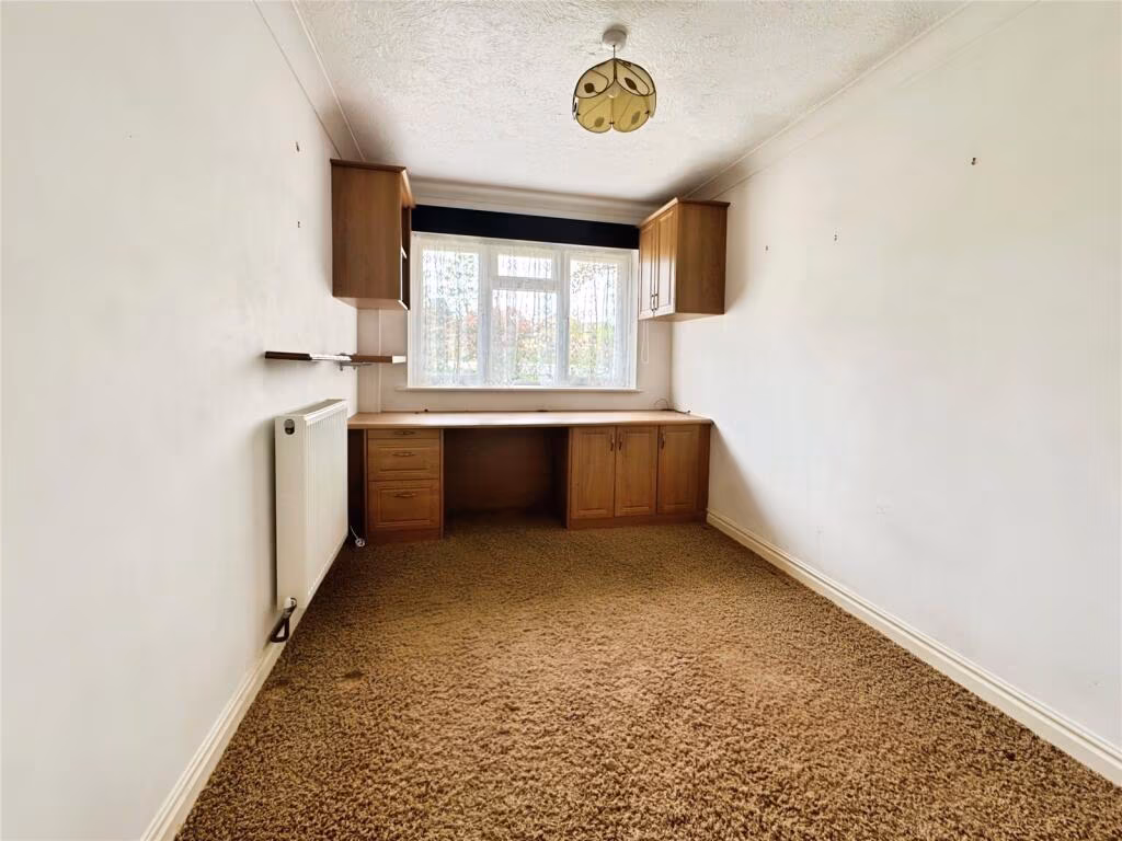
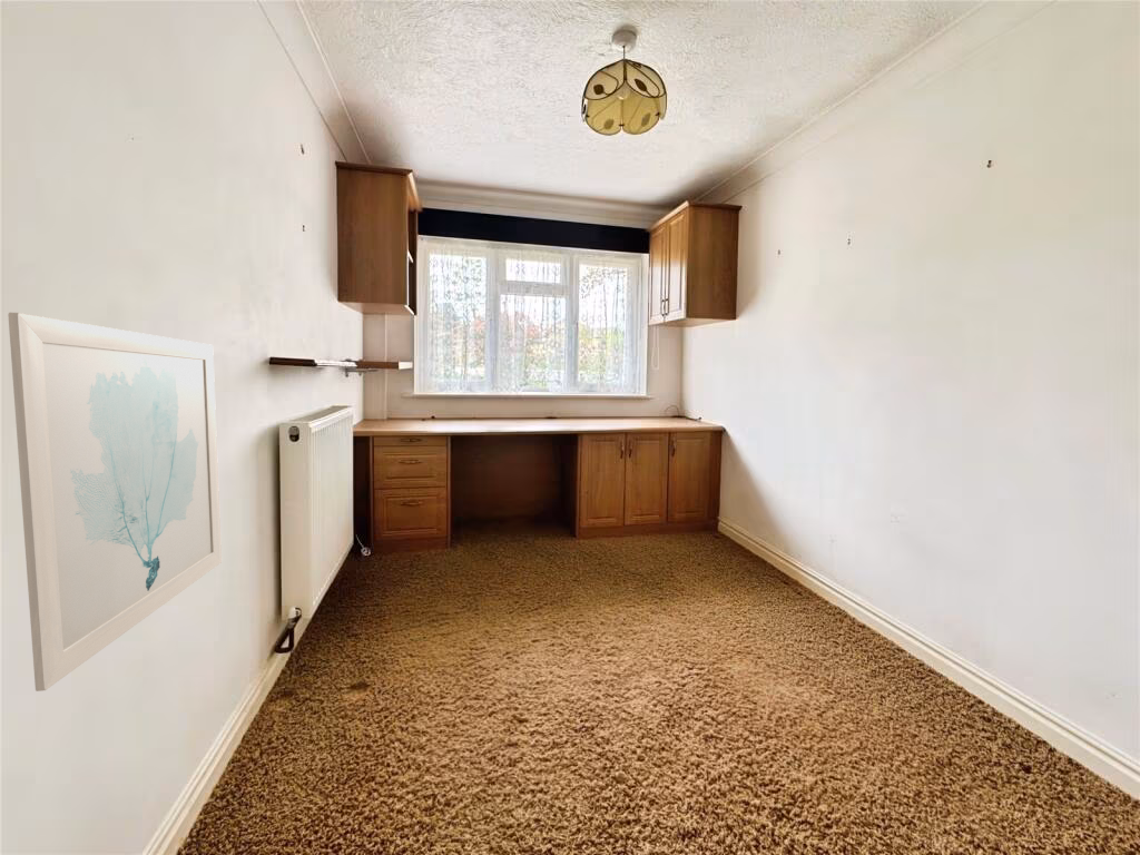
+ wall art [7,312,223,692]
